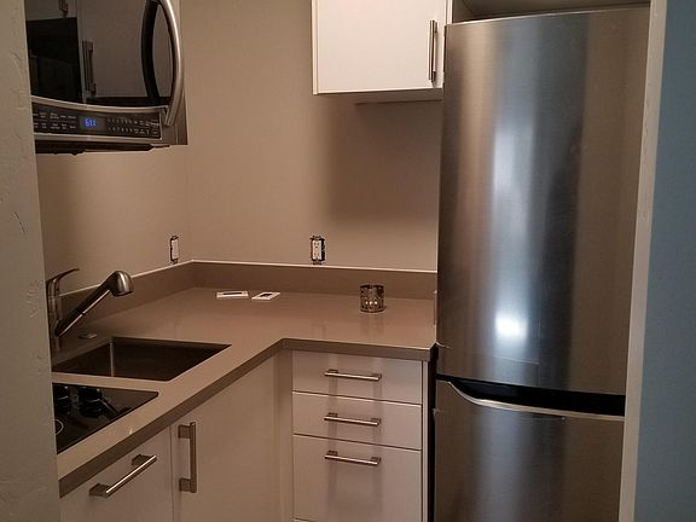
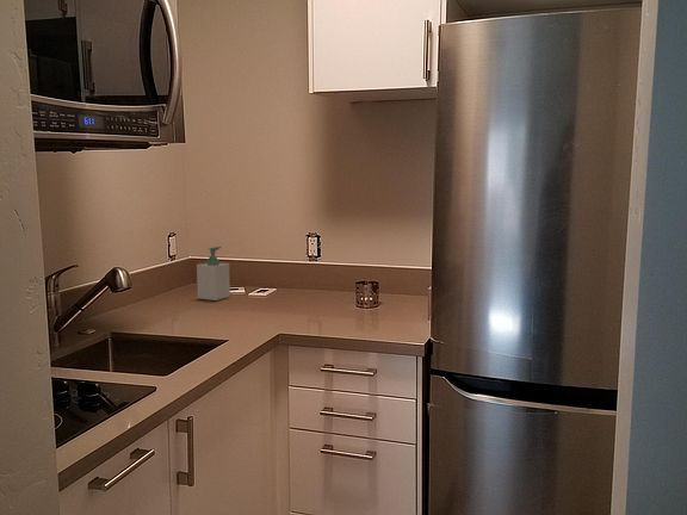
+ soap bottle [196,246,231,302]
